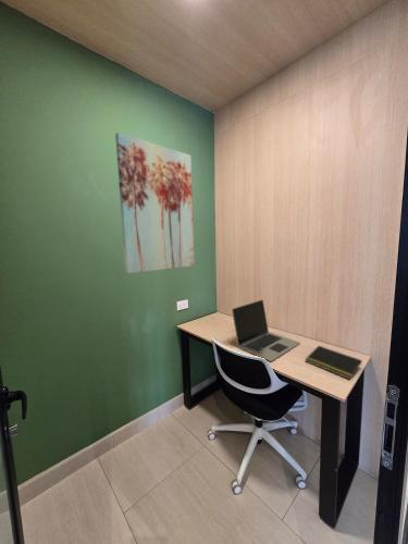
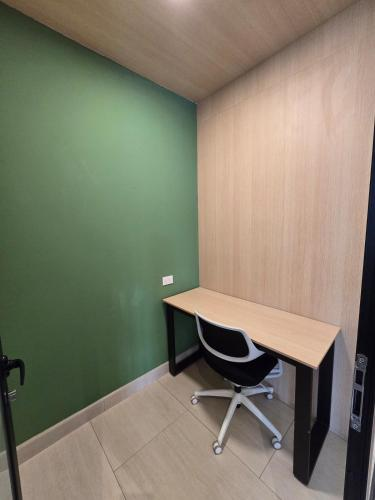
- wall art [114,132,196,274]
- laptop [231,298,301,362]
- notepad [305,345,363,381]
